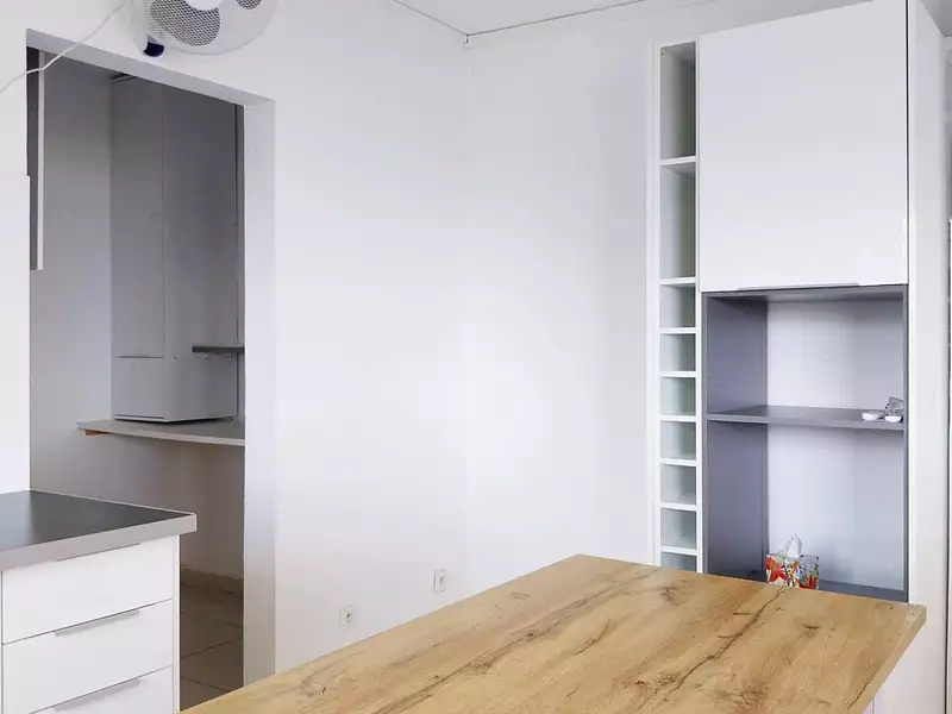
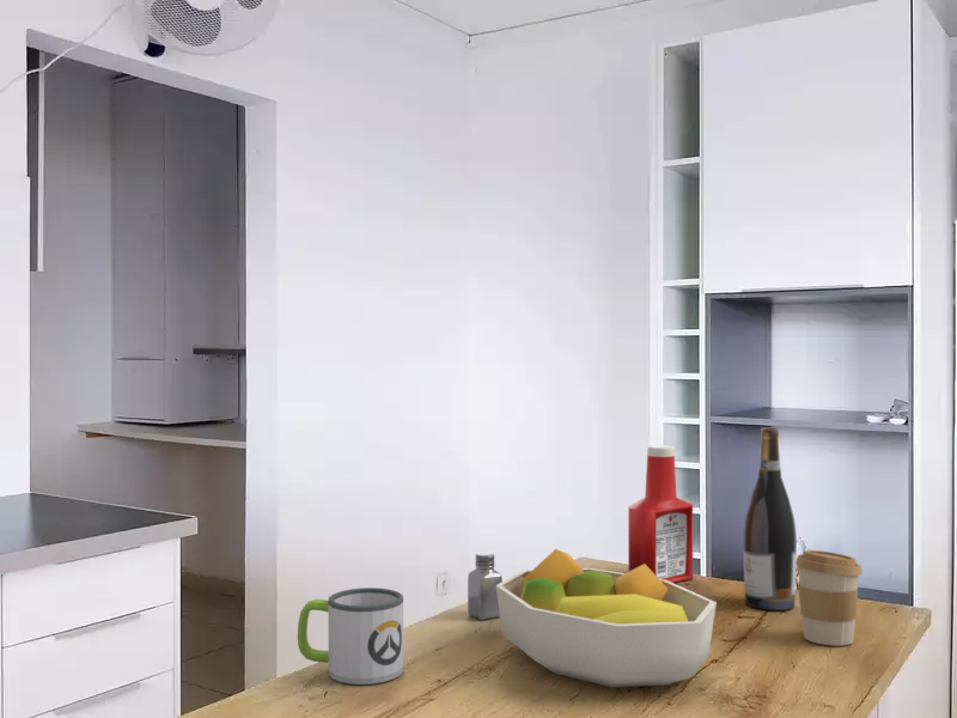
+ fruit bowl [496,548,718,688]
+ wine bottle [743,426,798,611]
+ coffee cup [796,549,864,646]
+ mug [297,586,404,686]
+ saltshaker [467,550,504,621]
+ soap bottle [627,444,694,584]
